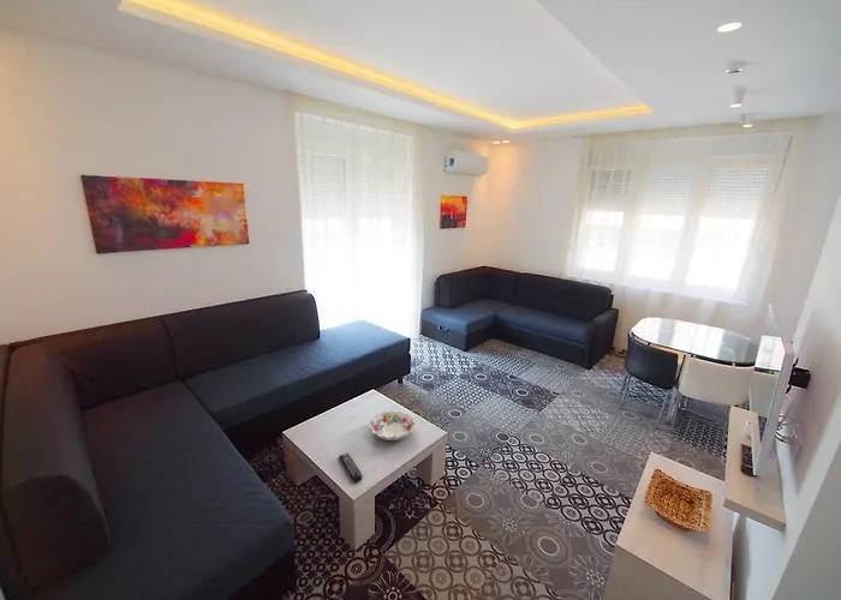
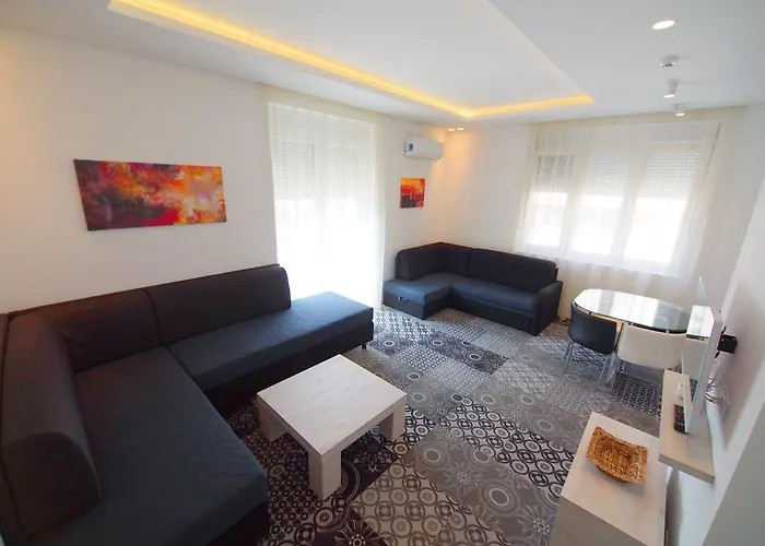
- remote control [338,451,364,484]
- decorative bowl [369,409,416,442]
